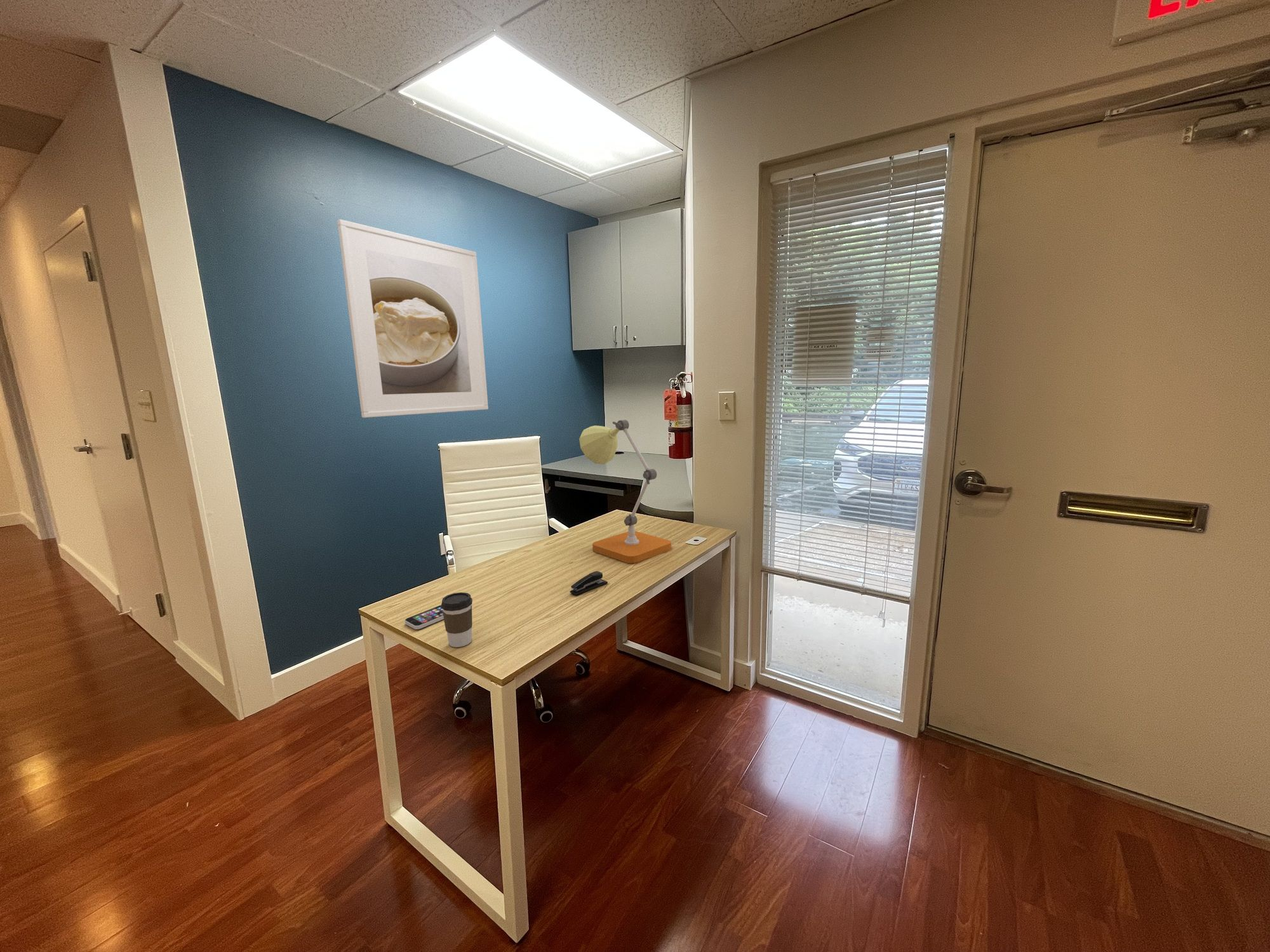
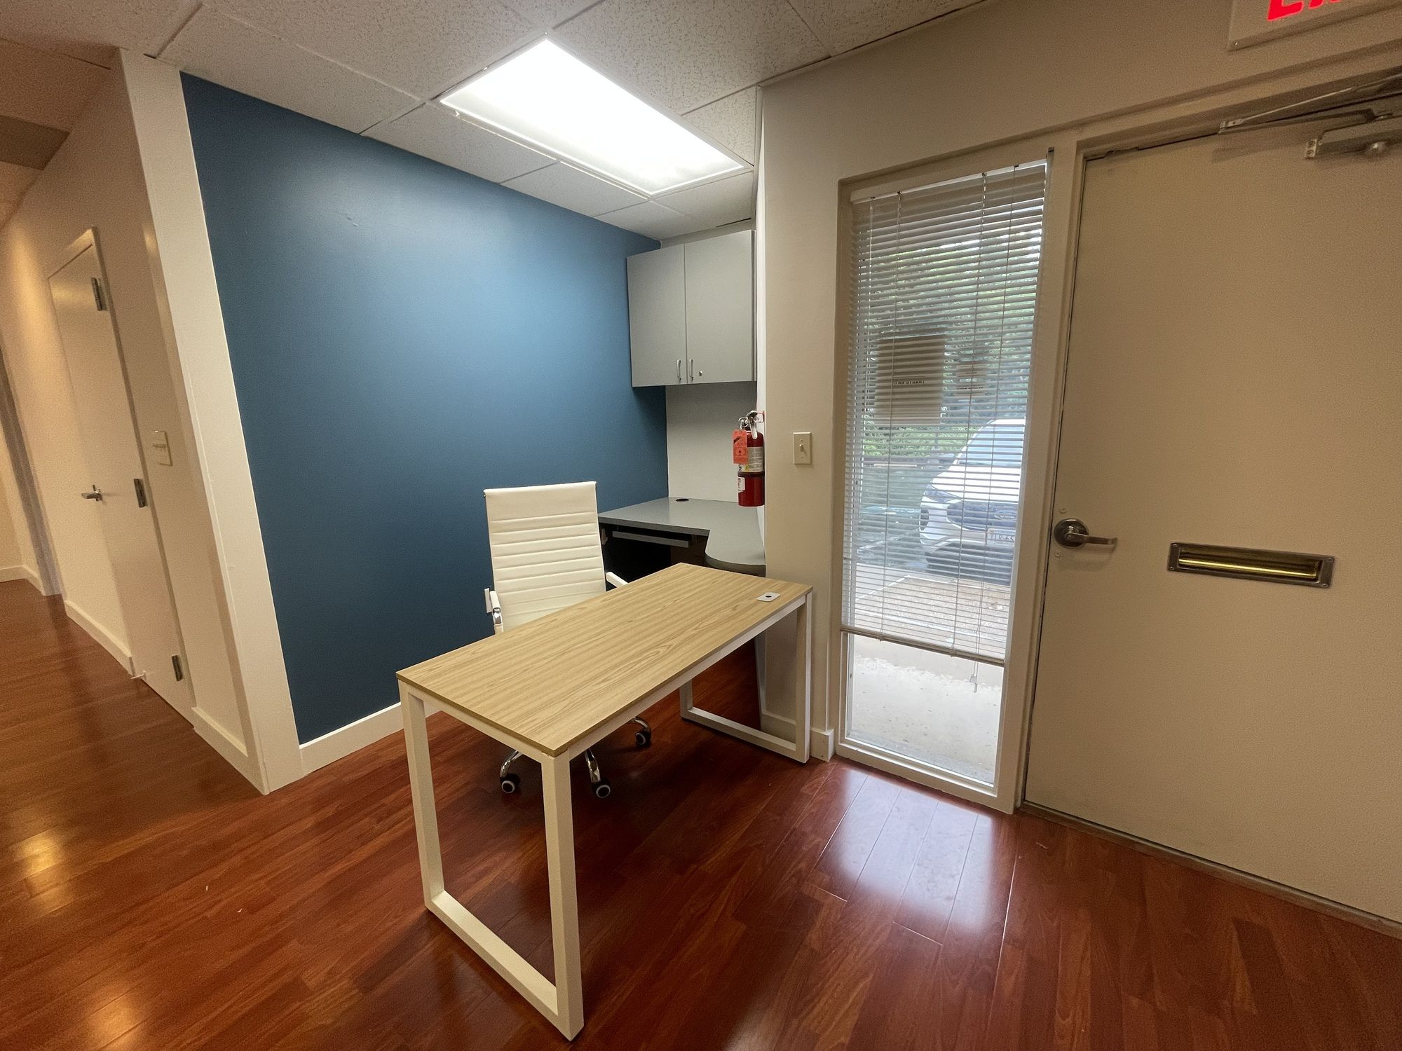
- desk lamp [578,420,672,564]
- smartphone [404,604,444,630]
- stapler [569,571,608,596]
- coffee cup [441,592,473,648]
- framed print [337,219,489,418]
